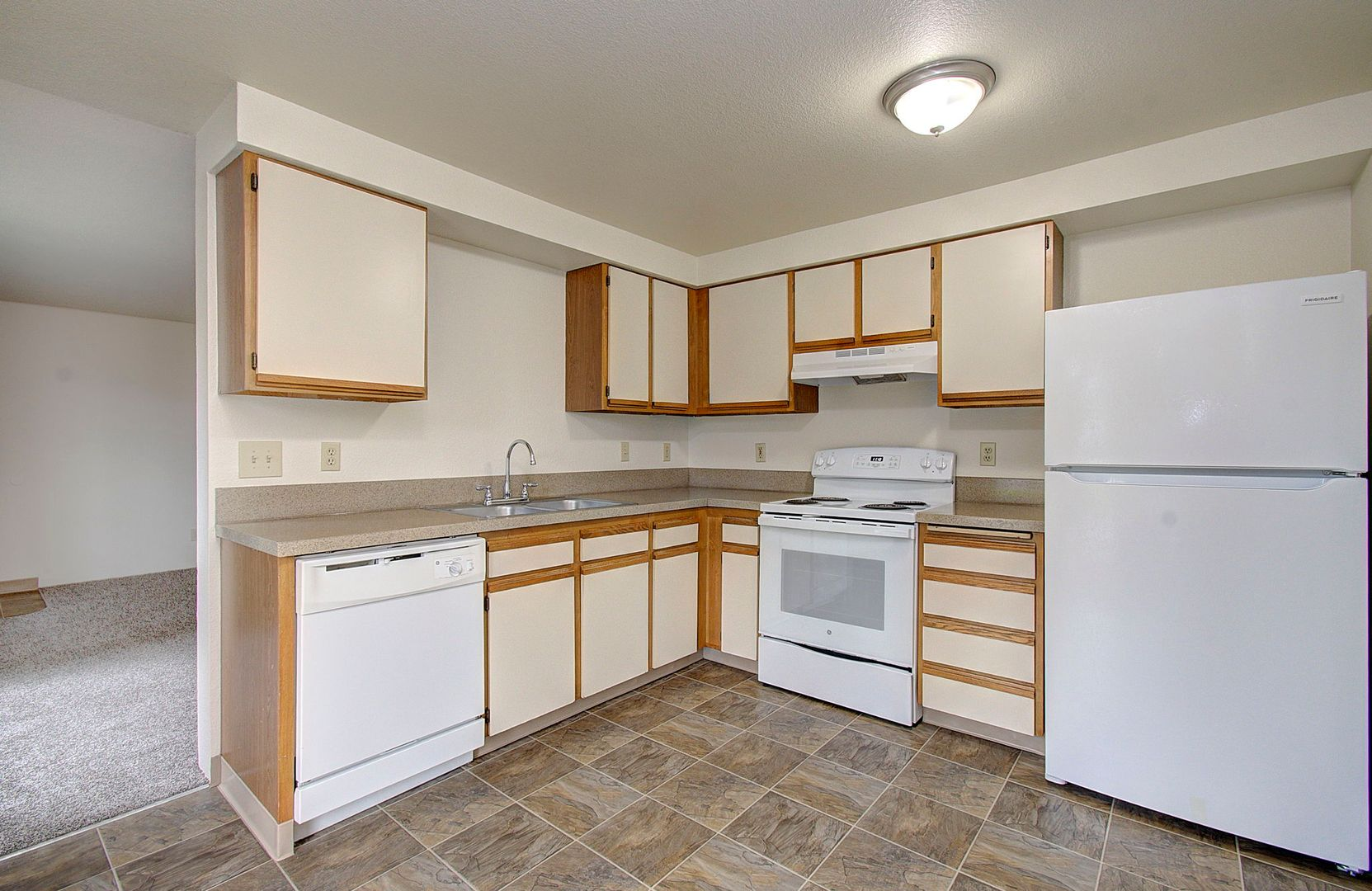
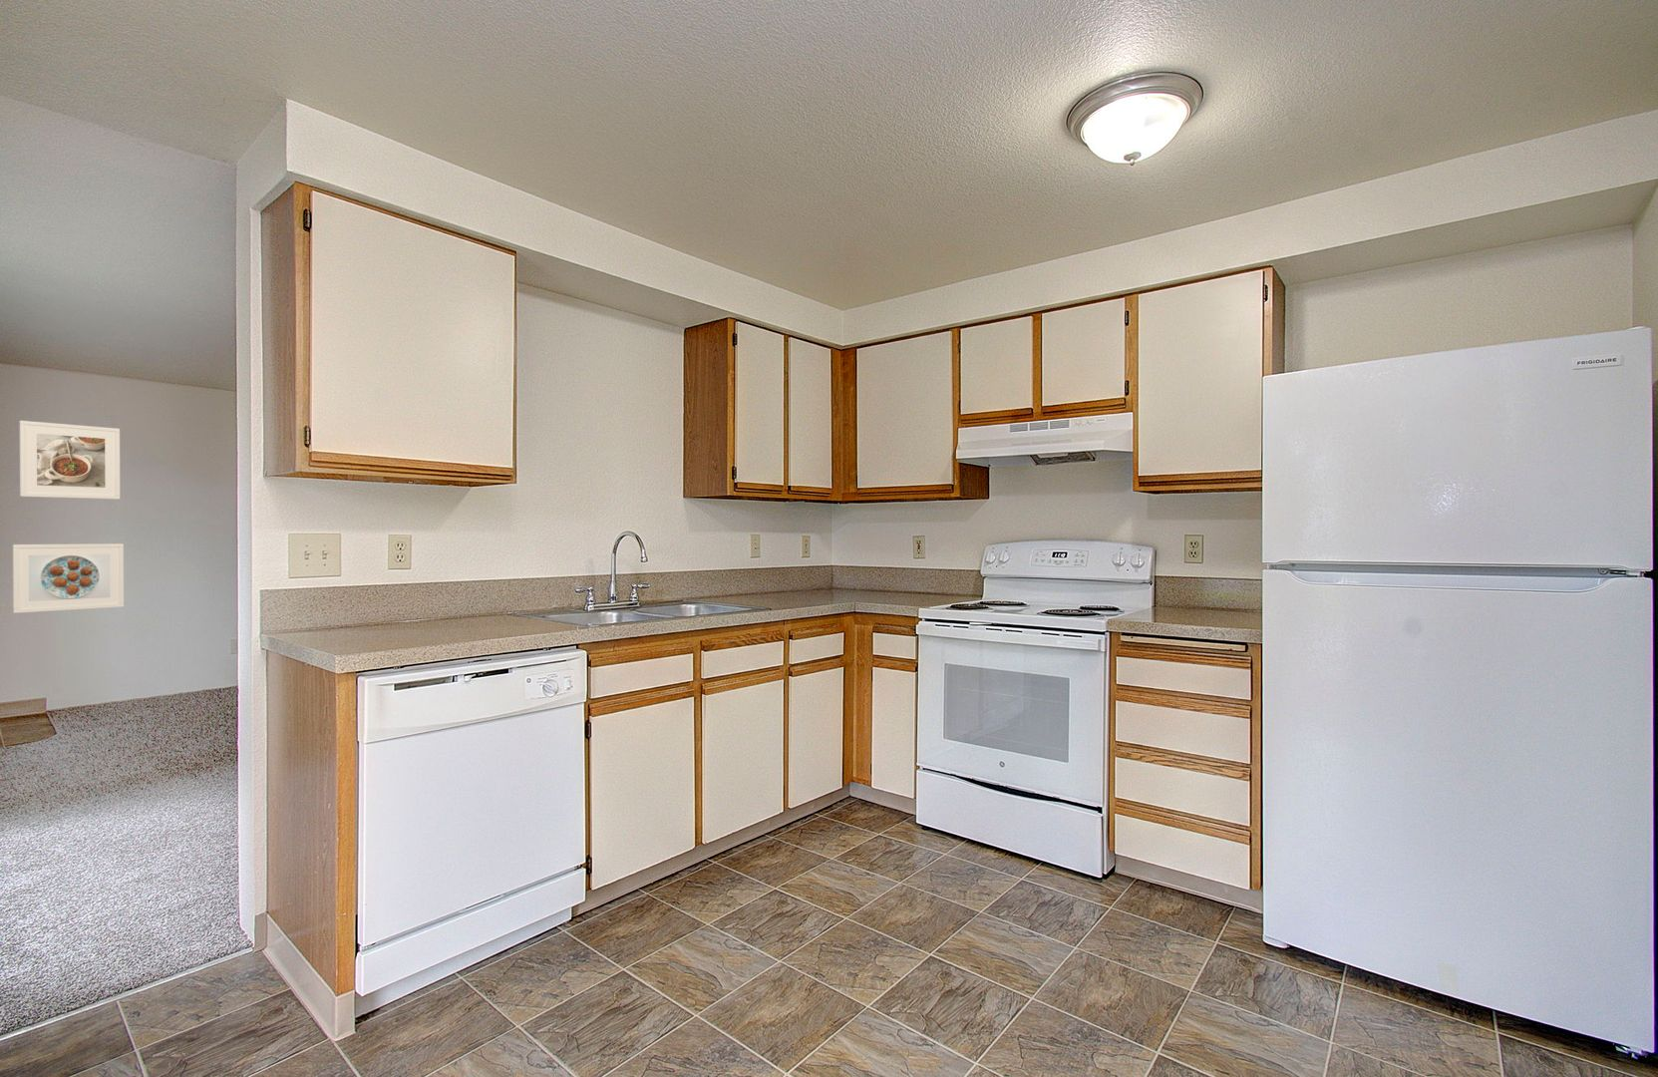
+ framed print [12,543,124,614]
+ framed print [19,419,121,500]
